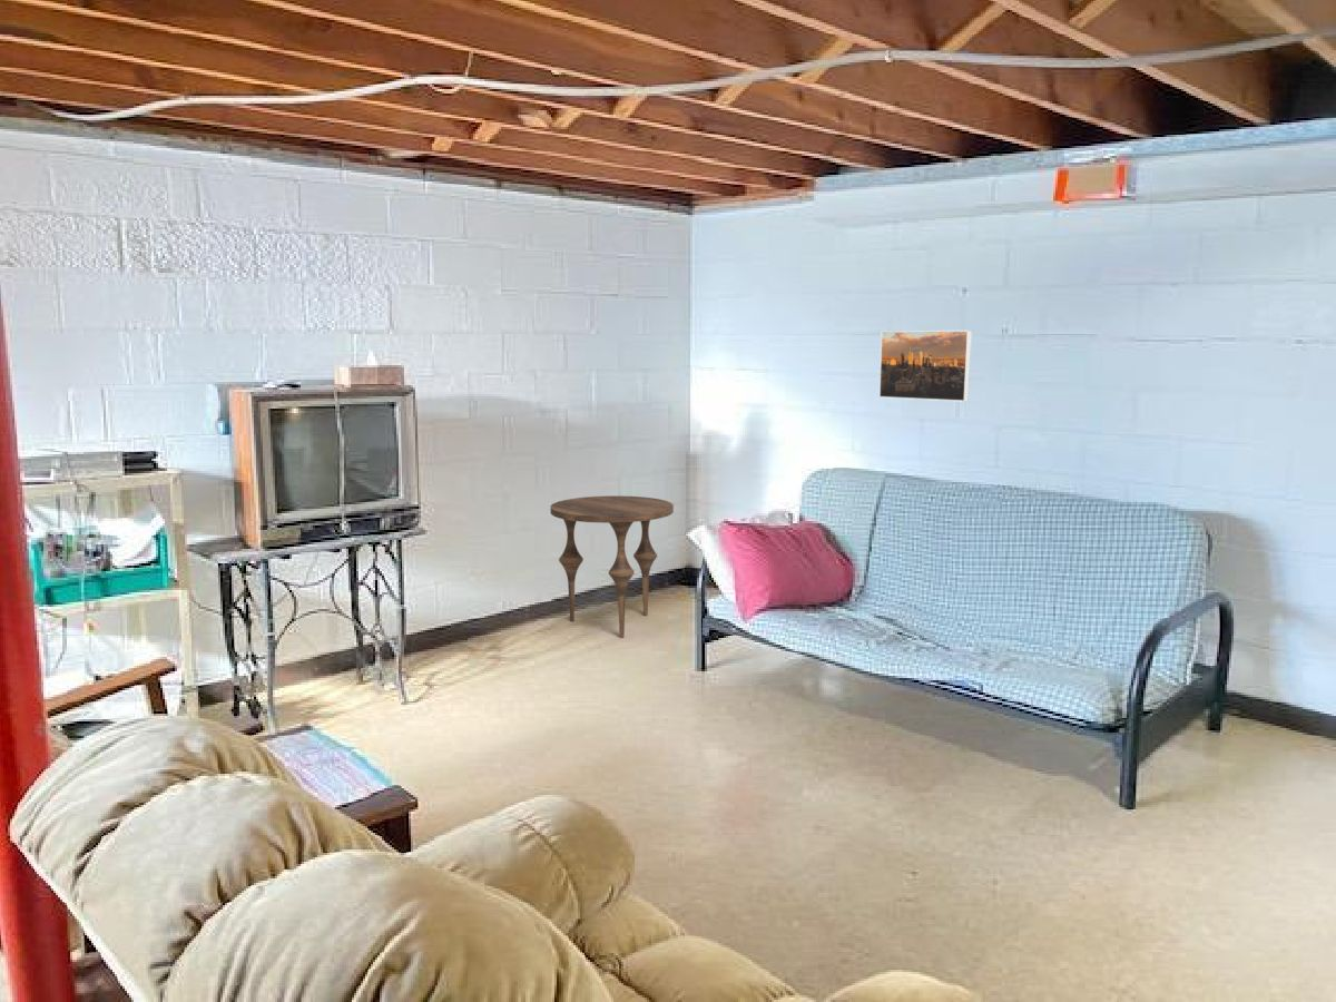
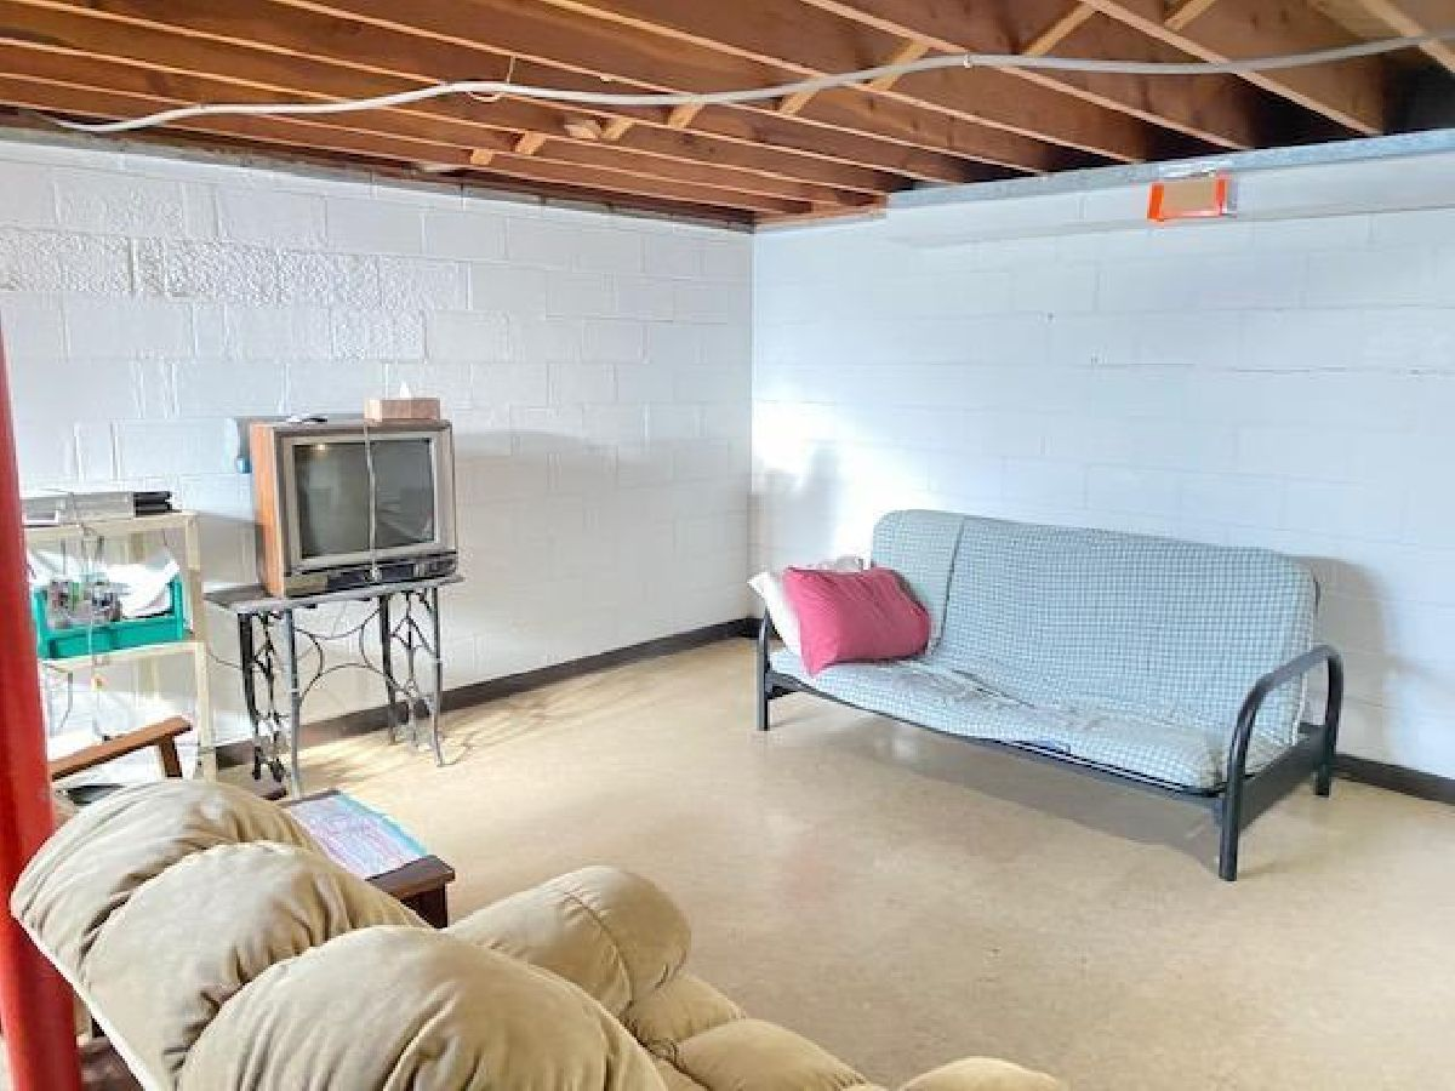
- side table [549,494,675,638]
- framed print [878,330,973,403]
